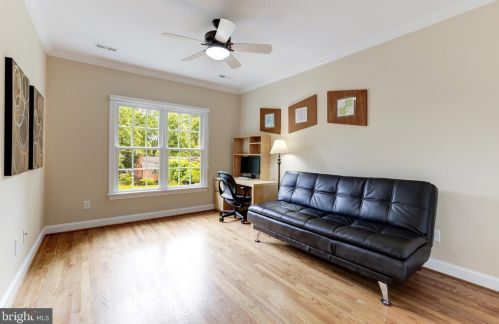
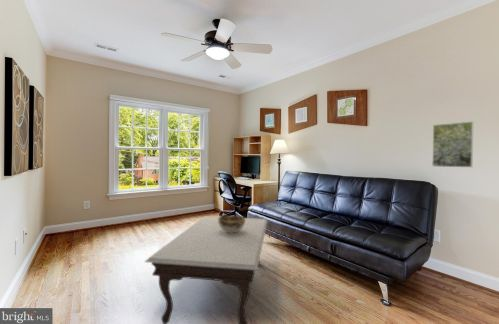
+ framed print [431,120,474,168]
+ decorative bowl [218,214,245,233]
+ coffee table [144,215,268,324]
